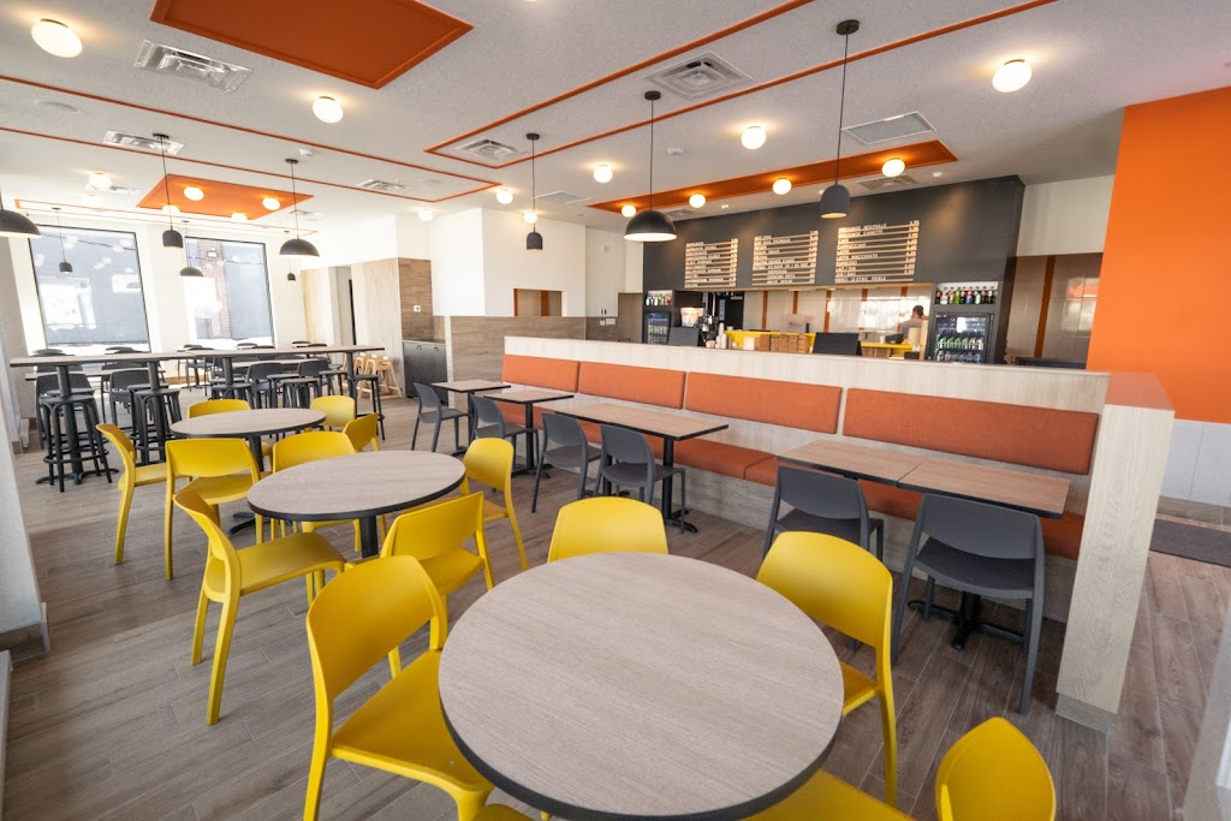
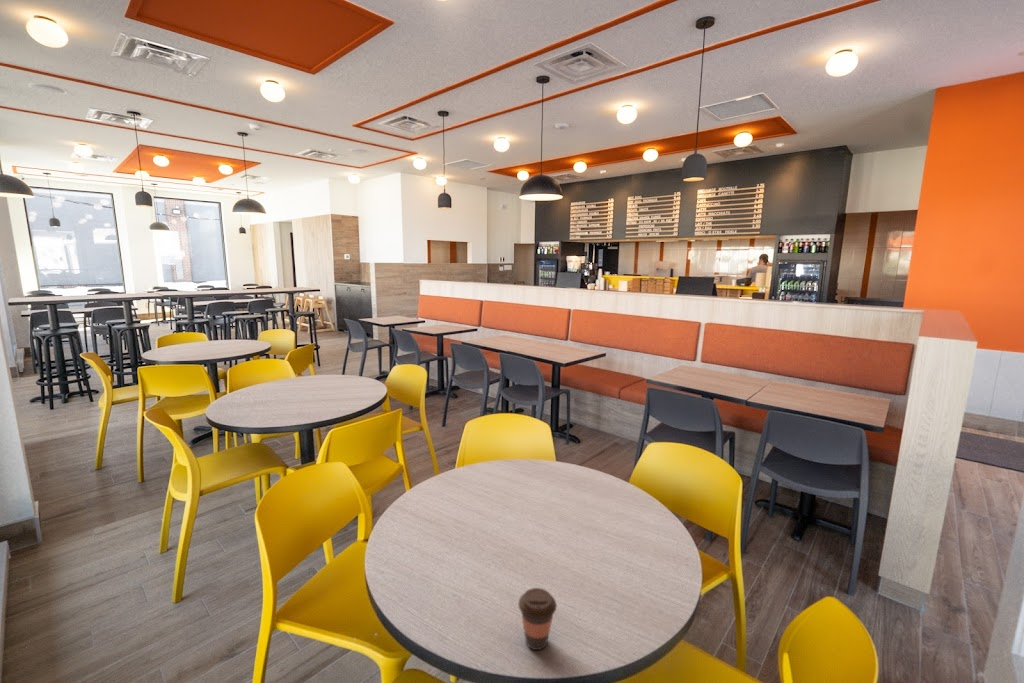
+ coffee cup [517,587,558,651]
